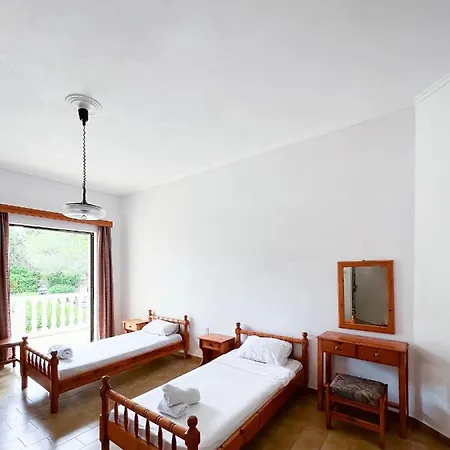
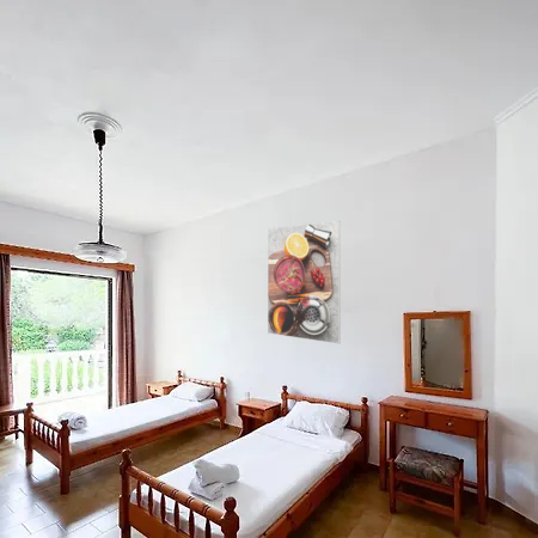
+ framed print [267,220,342,344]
